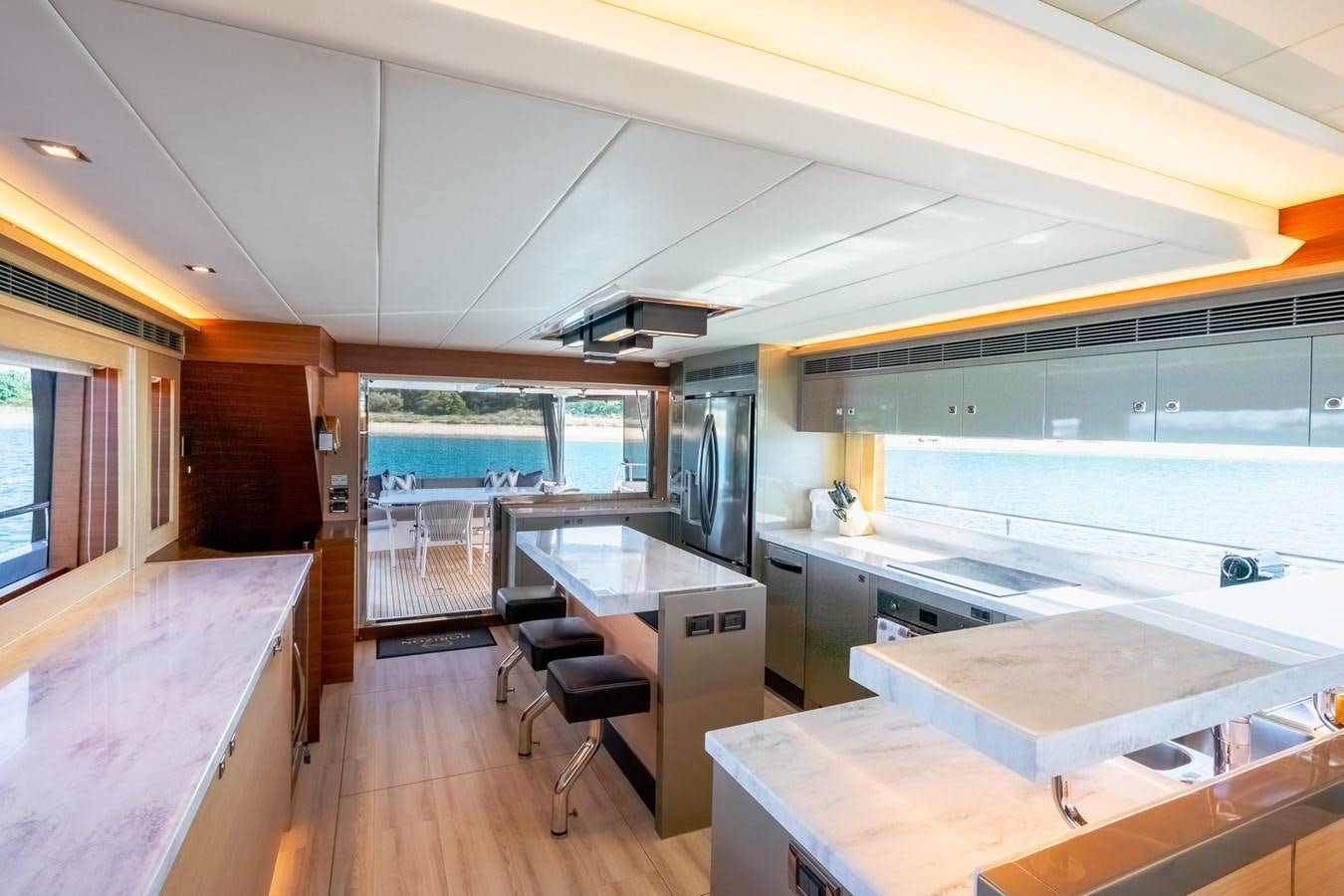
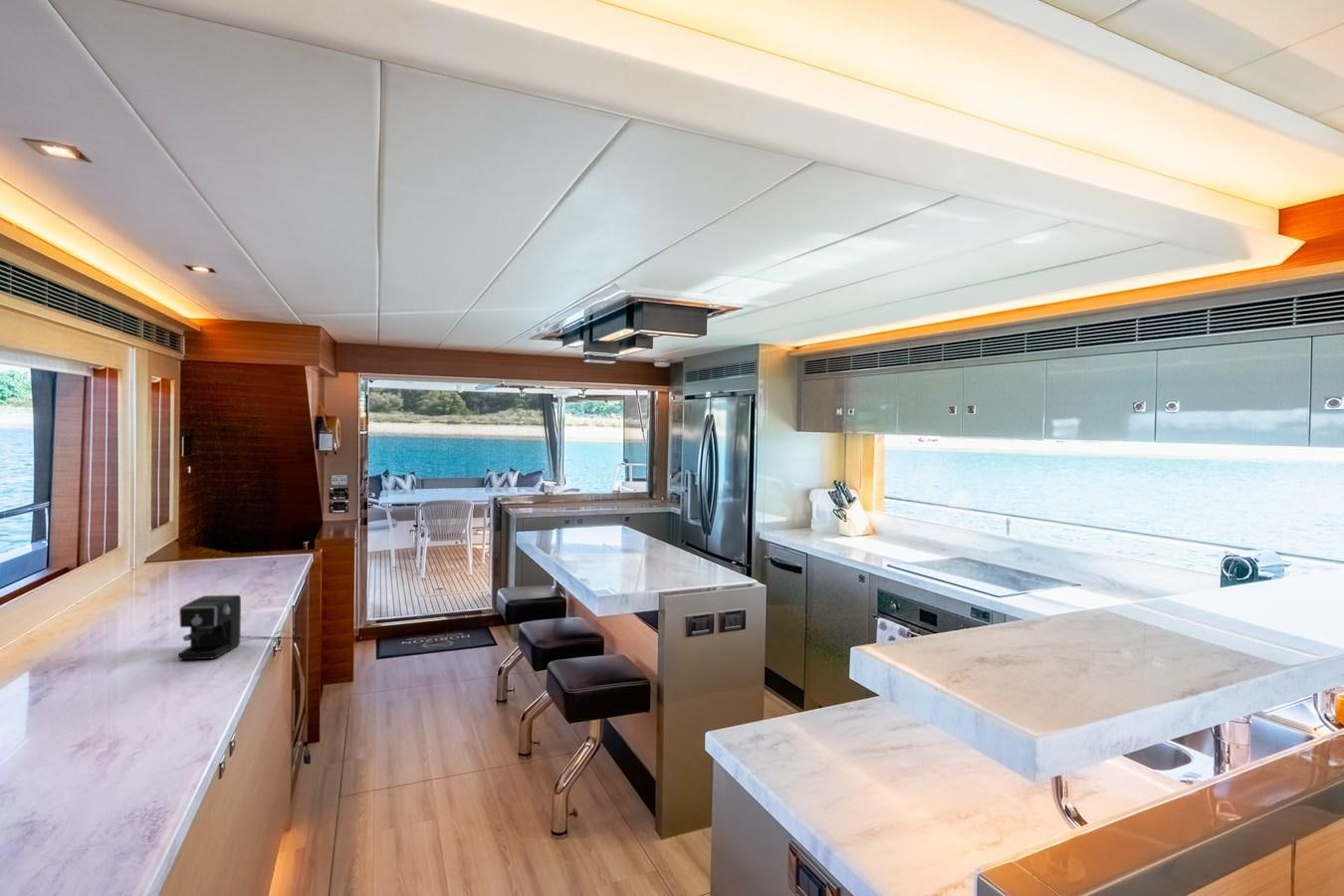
+ coffee maker [177,594,304,661]
